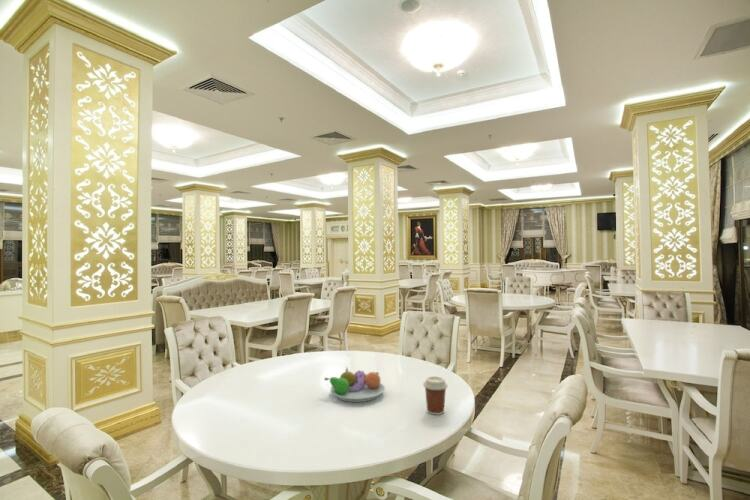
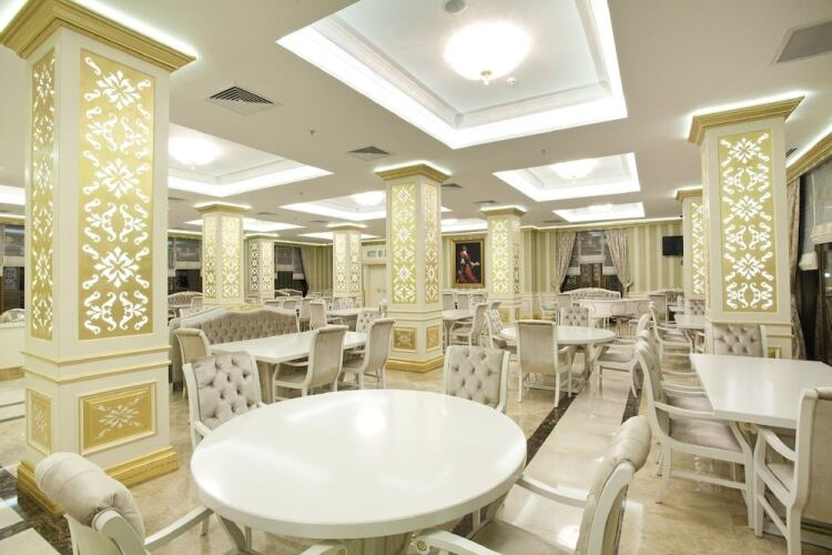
- coffee cup [422,375,449,416]
- fruit bowl [323,367,386,403]
